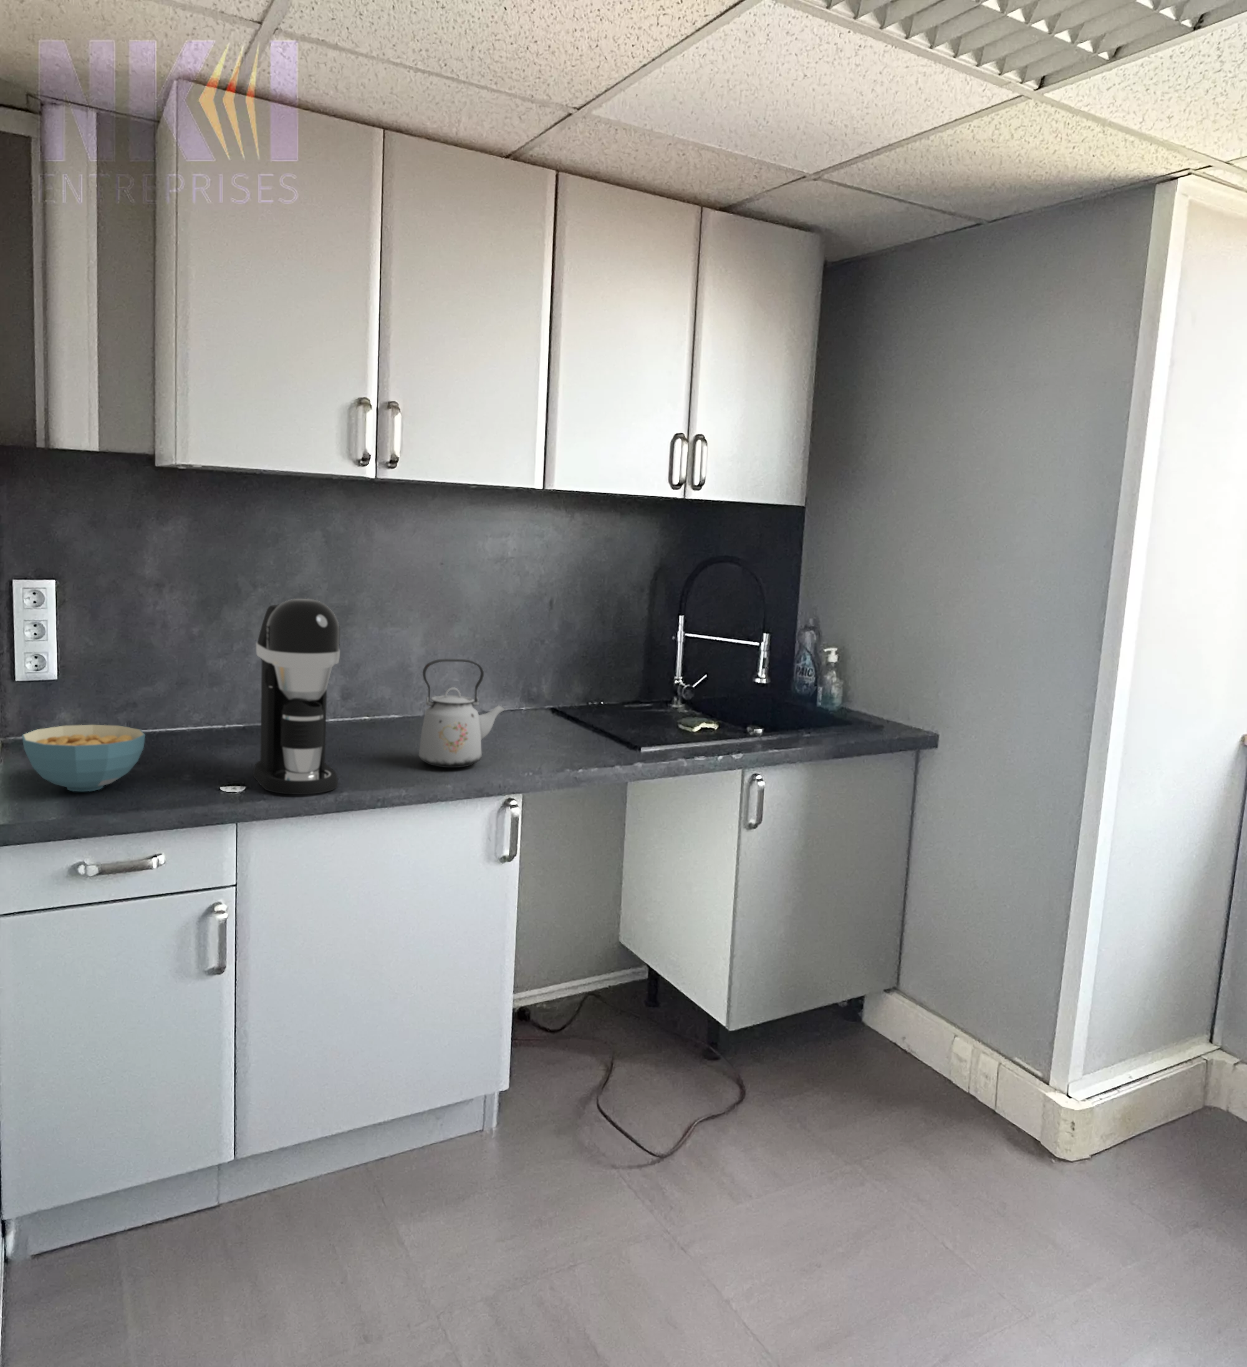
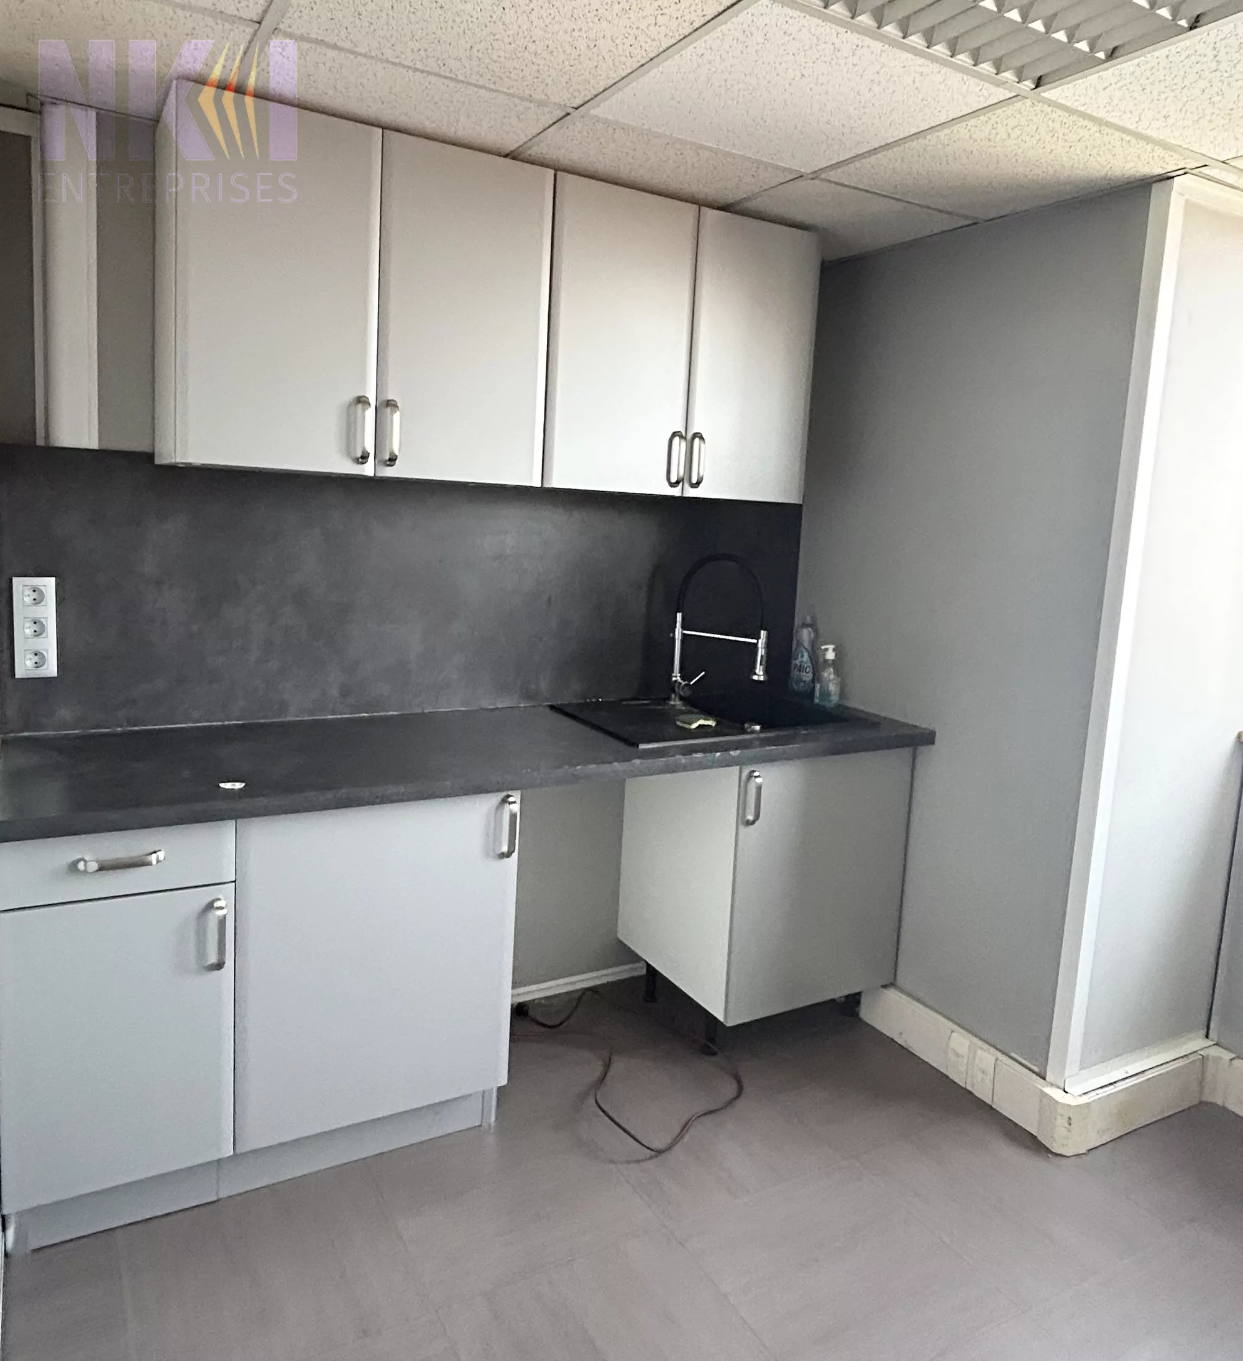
- kettle [419,658,507,768]
- cereal bowl [21,724,146,792]
- coffee maker [252,598,340,795]
